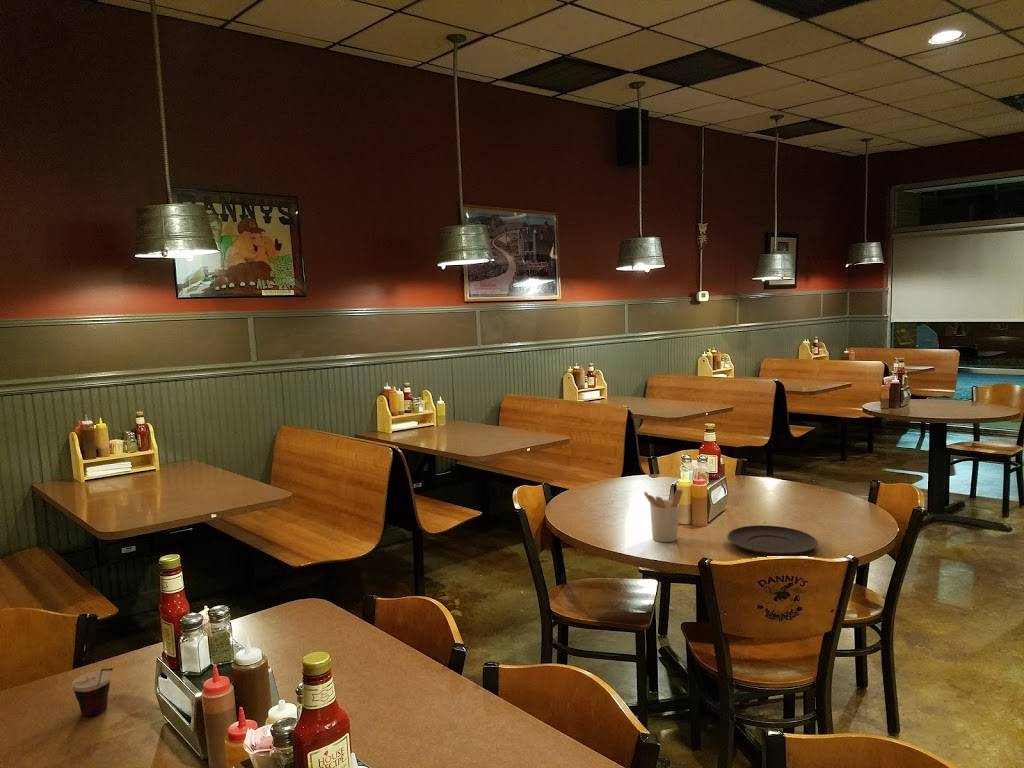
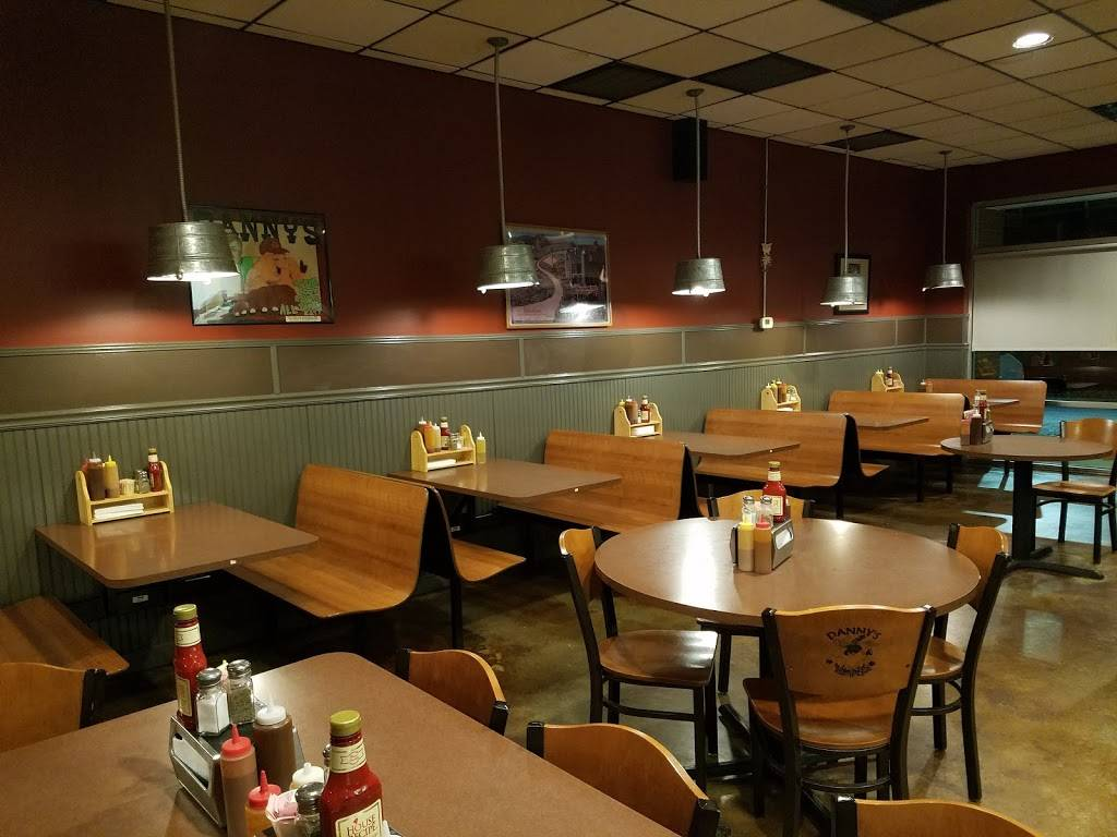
- plate [726,524,819,556]
- utensil holder [643,488,683,543]
- cup [71,667,114,717]
